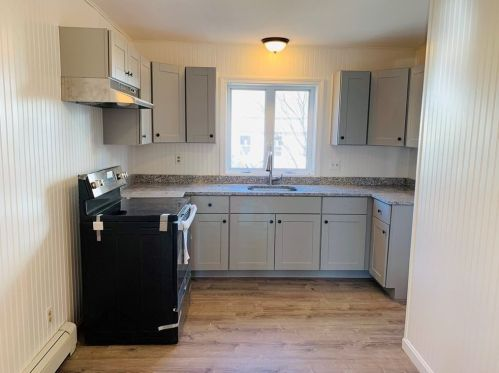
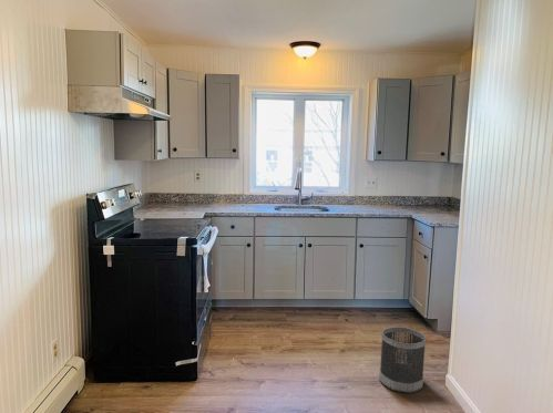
+ wastebasket [378,326,427,394]
